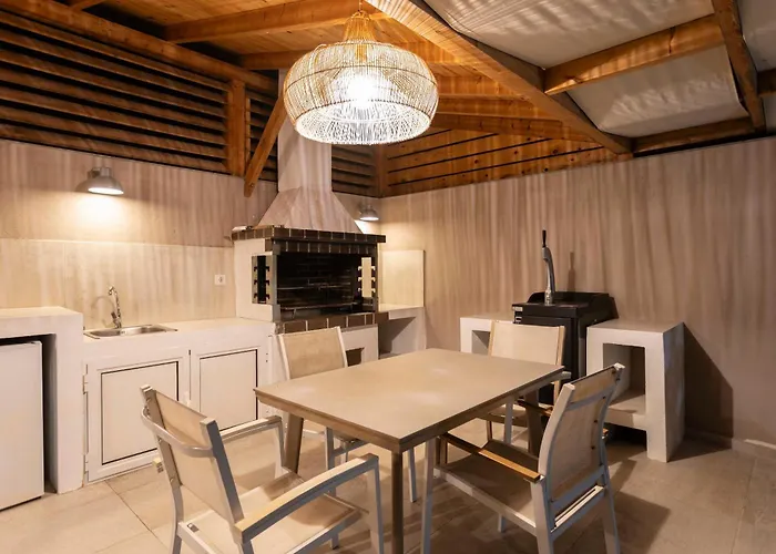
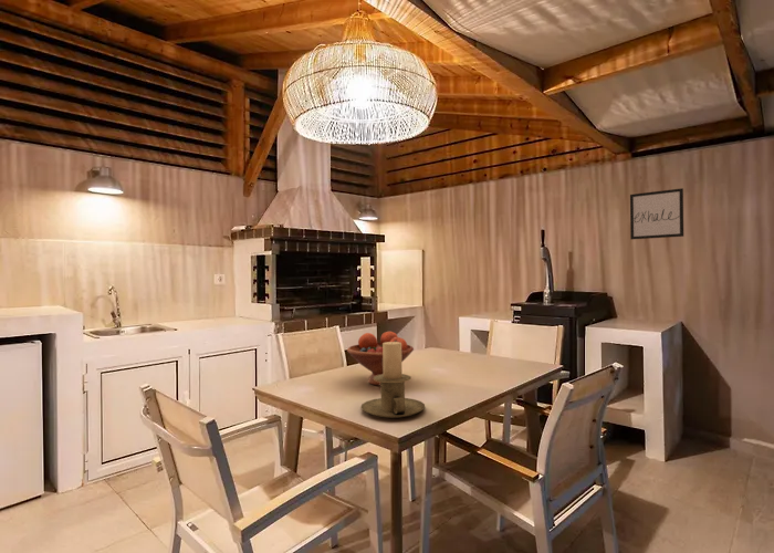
+ candle holder [359,342,426,419]
+ wall art [629,187,684,240]
+ fruit bowl [346,331,415,386]
